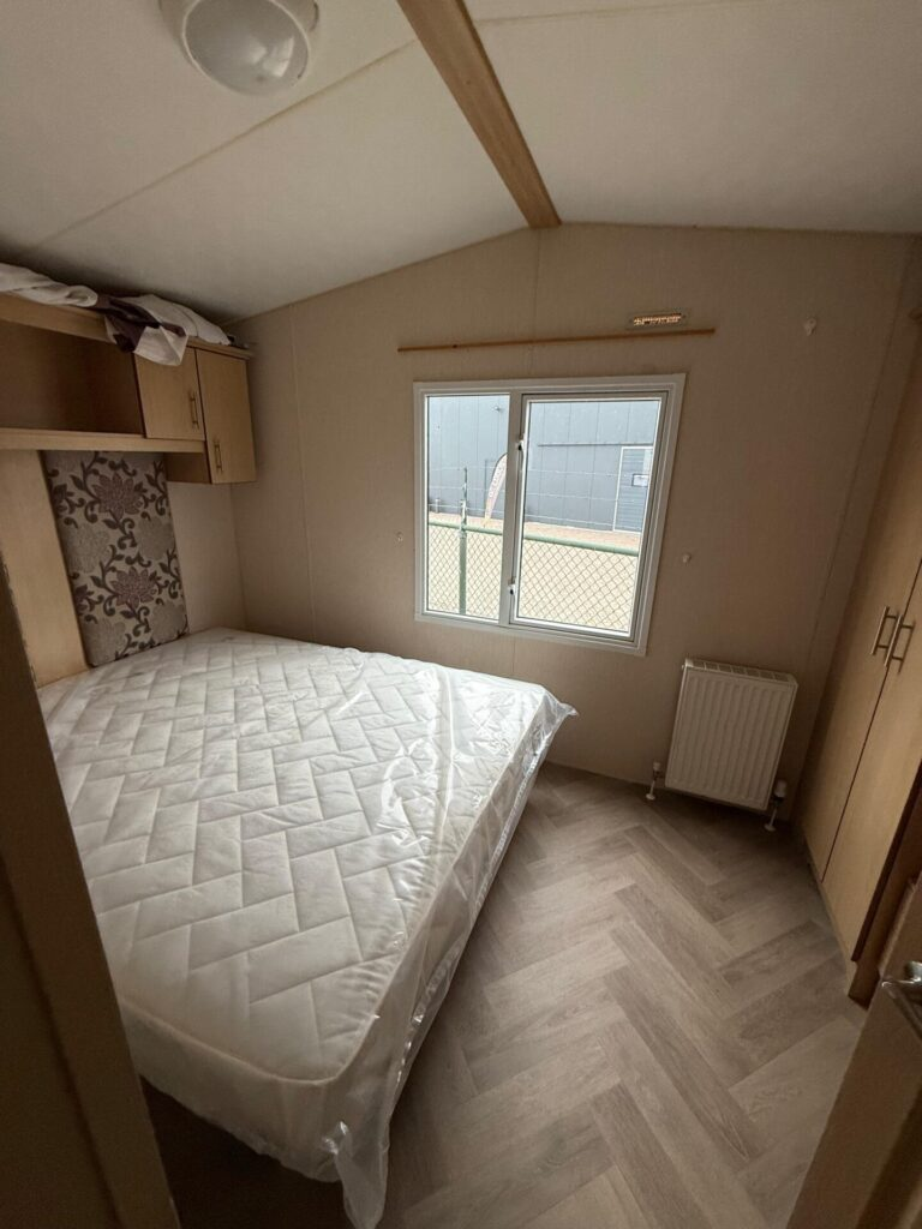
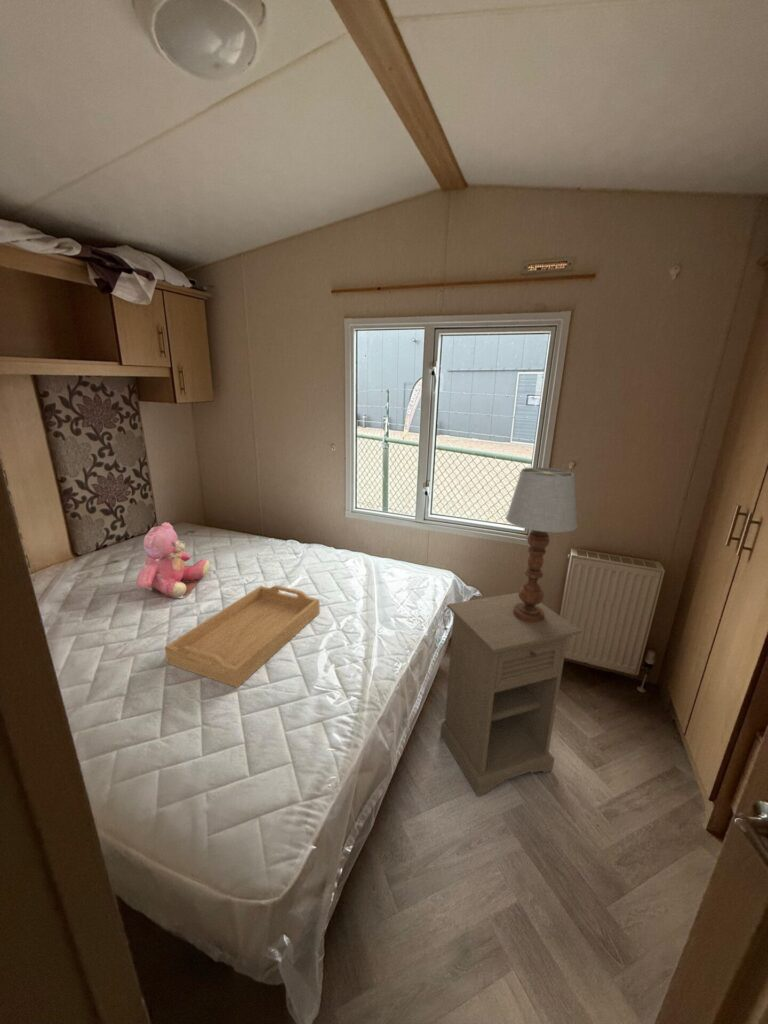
+ serving tray [164,584,321,689]
+ teddy bear [136,521,211,599]
+ nightstand [440,591,582,797]
+ table lamp [505,466,579,623]
